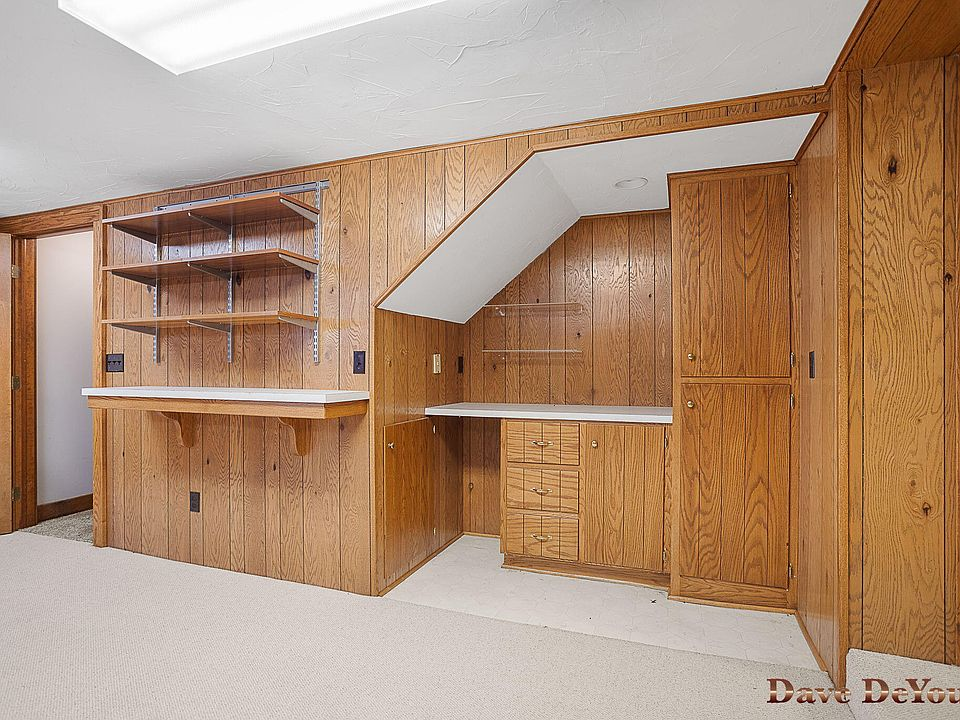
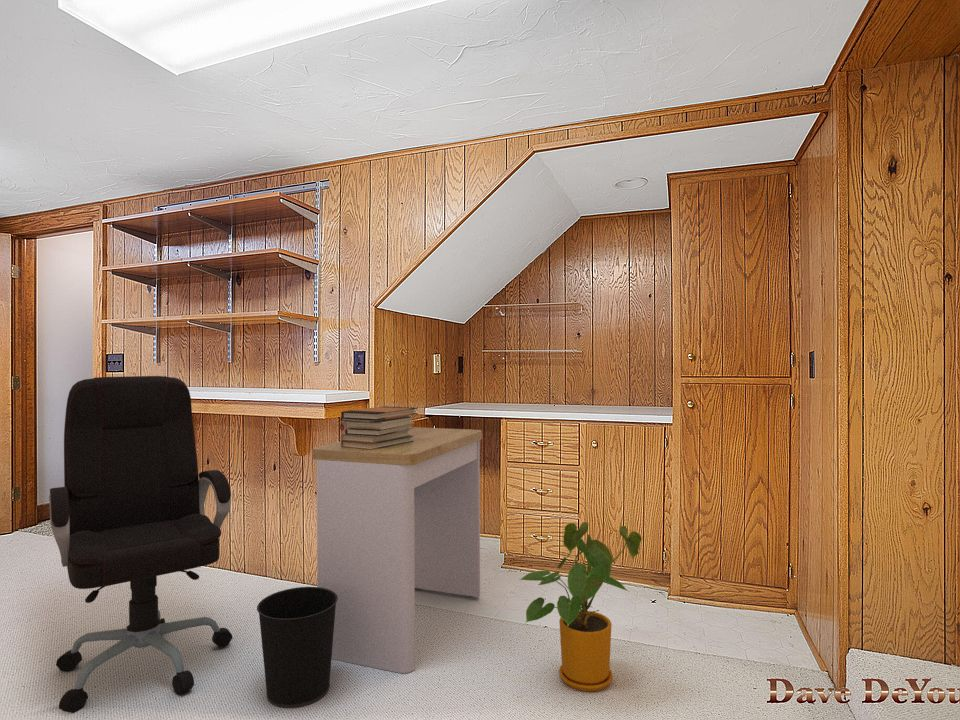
+ book stack [339,405,418,450]
+ wastebasket [256,586,338,709]
+ house plant [519,521,643,692]
+ office chair [48,375,233,714]
+ desk [312,426,483,674]
